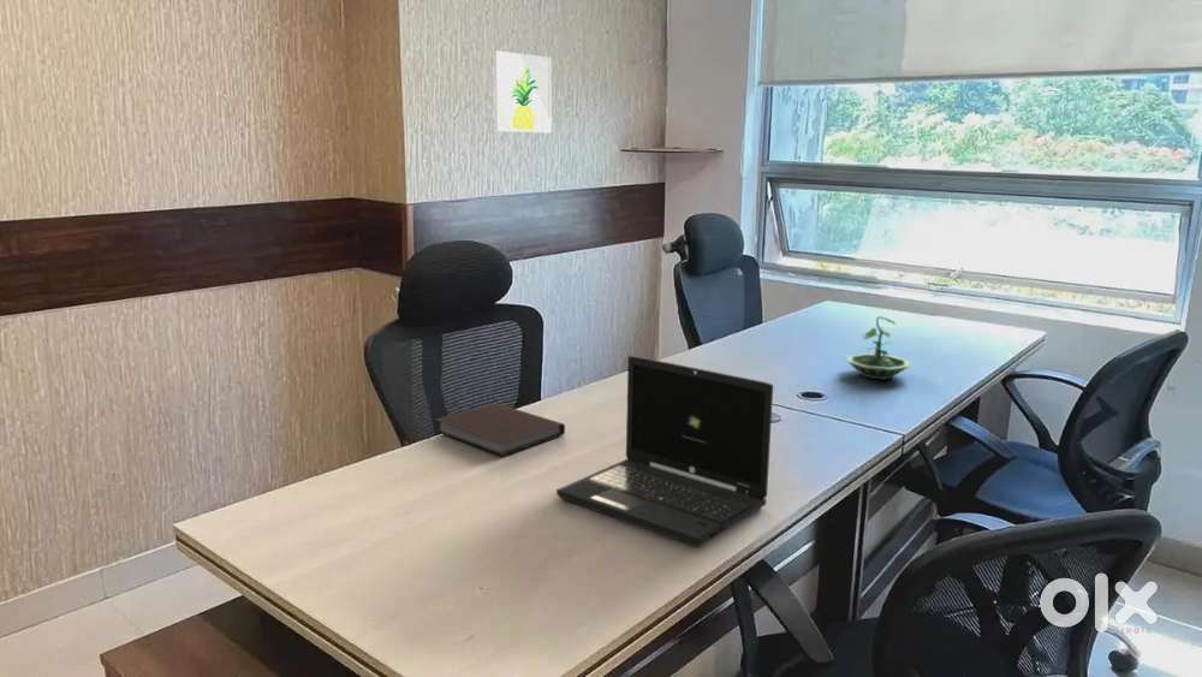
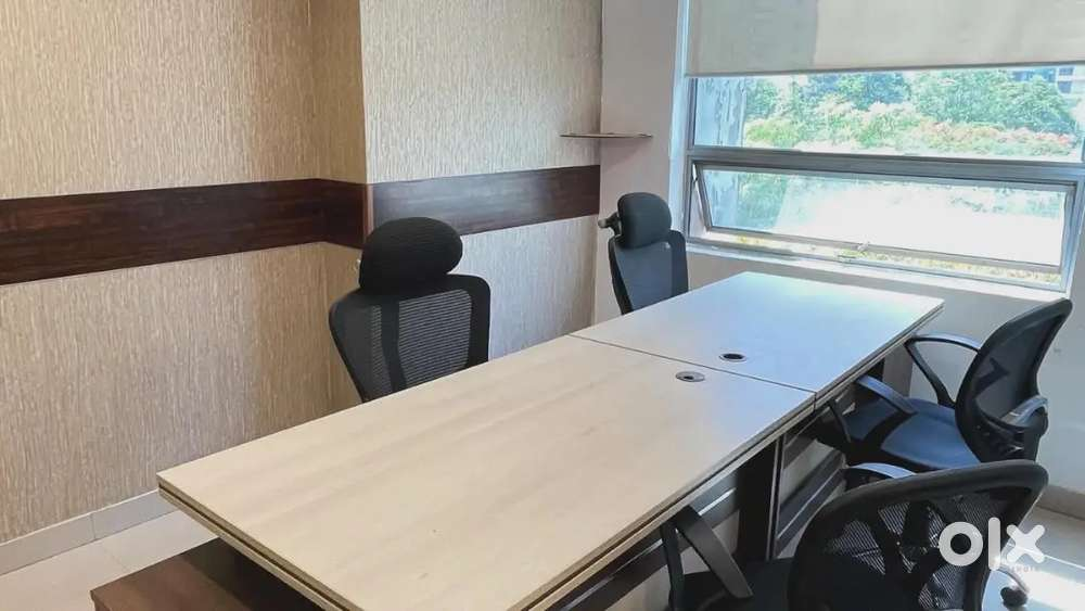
- laptop [555,355,774,548]
- wall art [492,49,553,133]
- notebook [433,402,566,457]
- terrarium [846,315,911,381]
